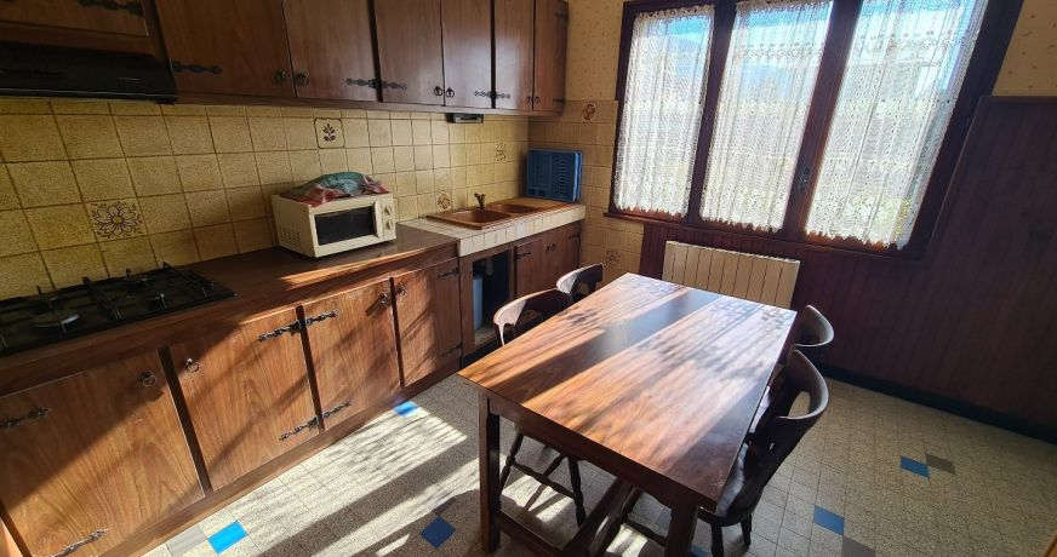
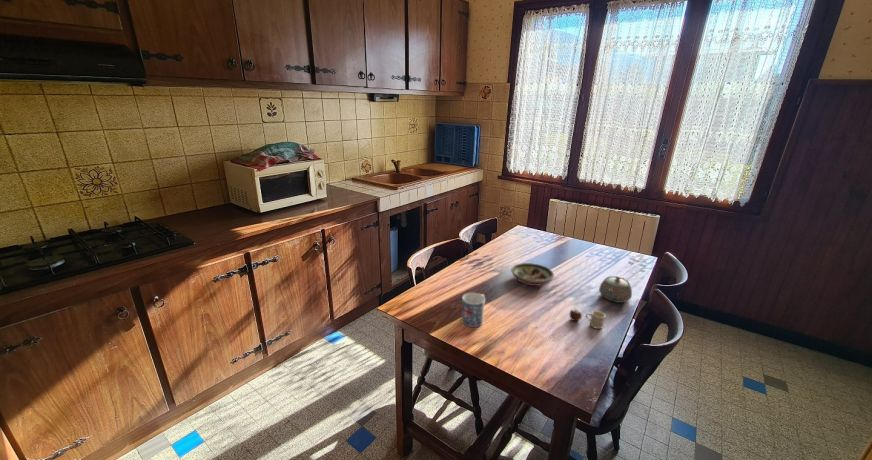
+ teapot [598,275,633,304]
+ mug [568,308,607,330]
+ decorative bowl [510,262,555,287]
+ mug [460,292,486,328]
